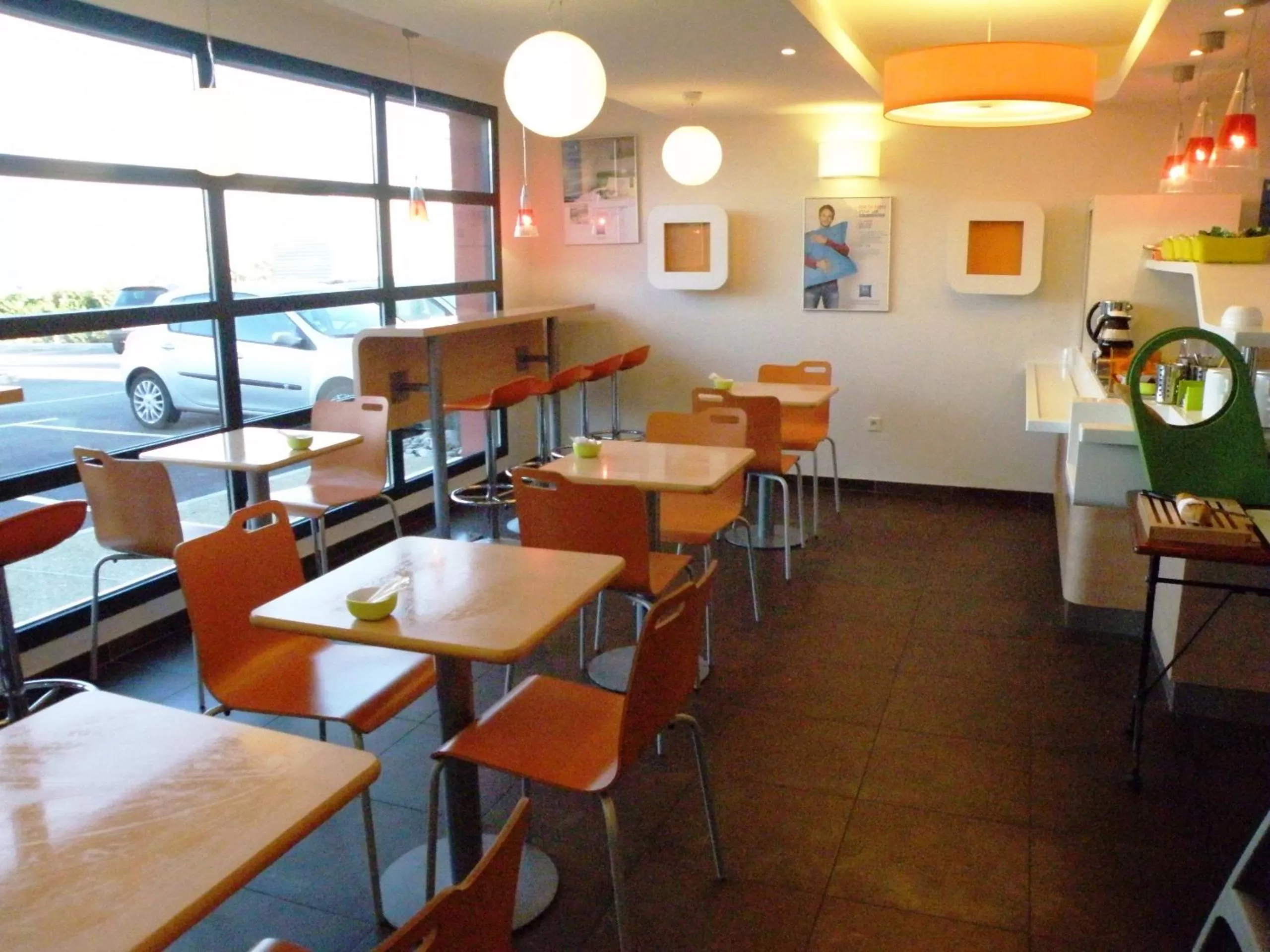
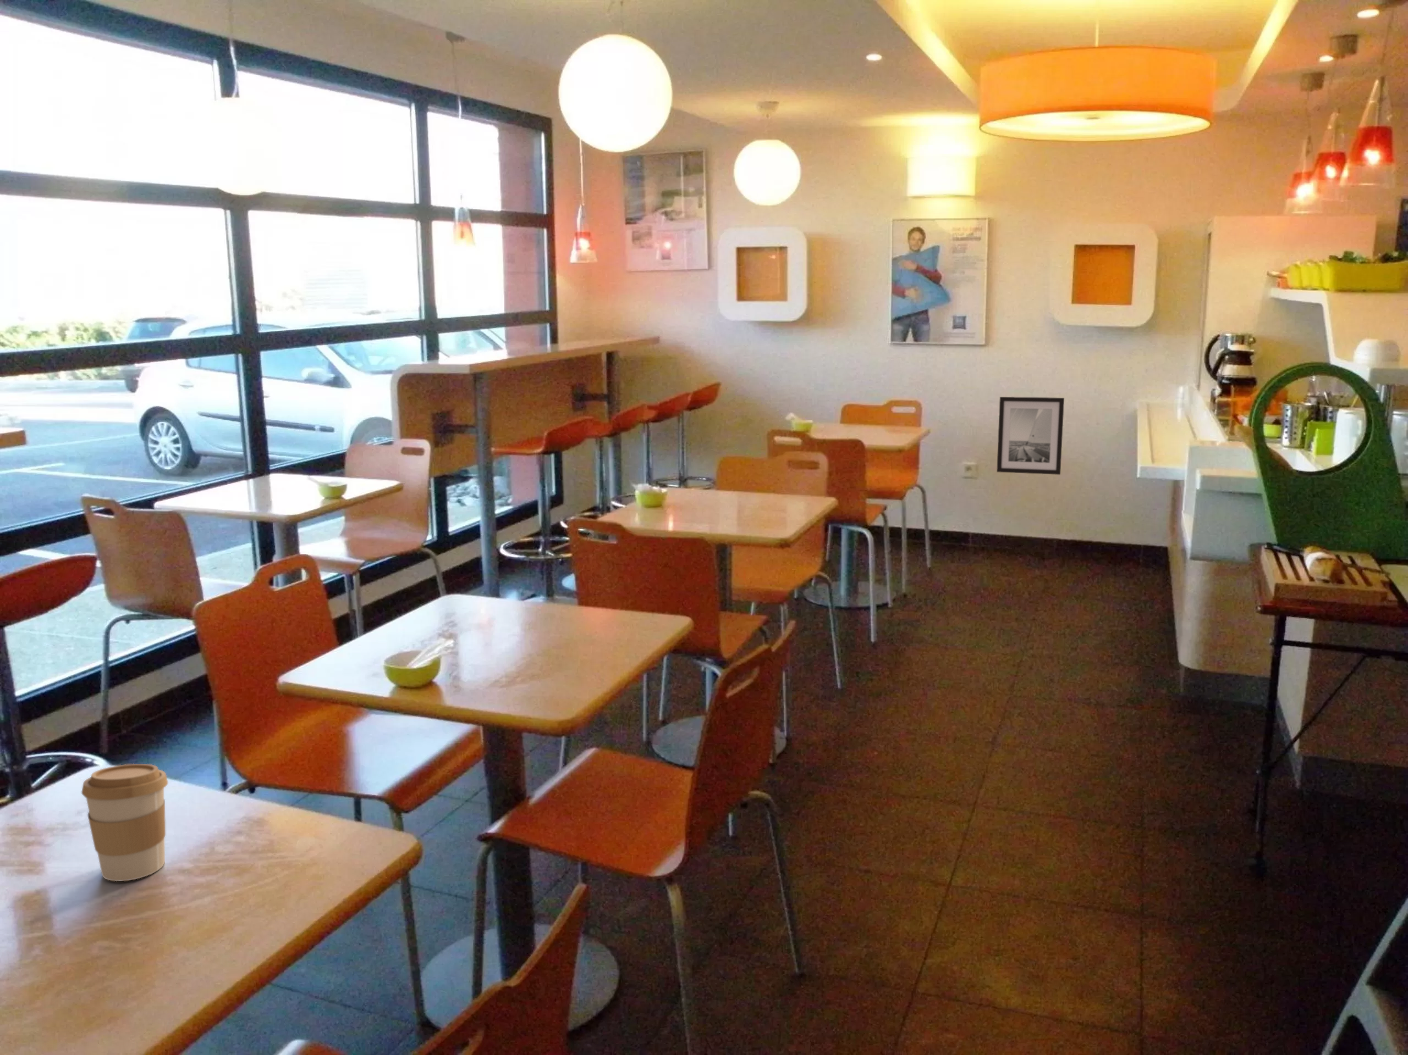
+ wall art [996,396,1064,475]
+ coffee cup [81,764,169,882]
